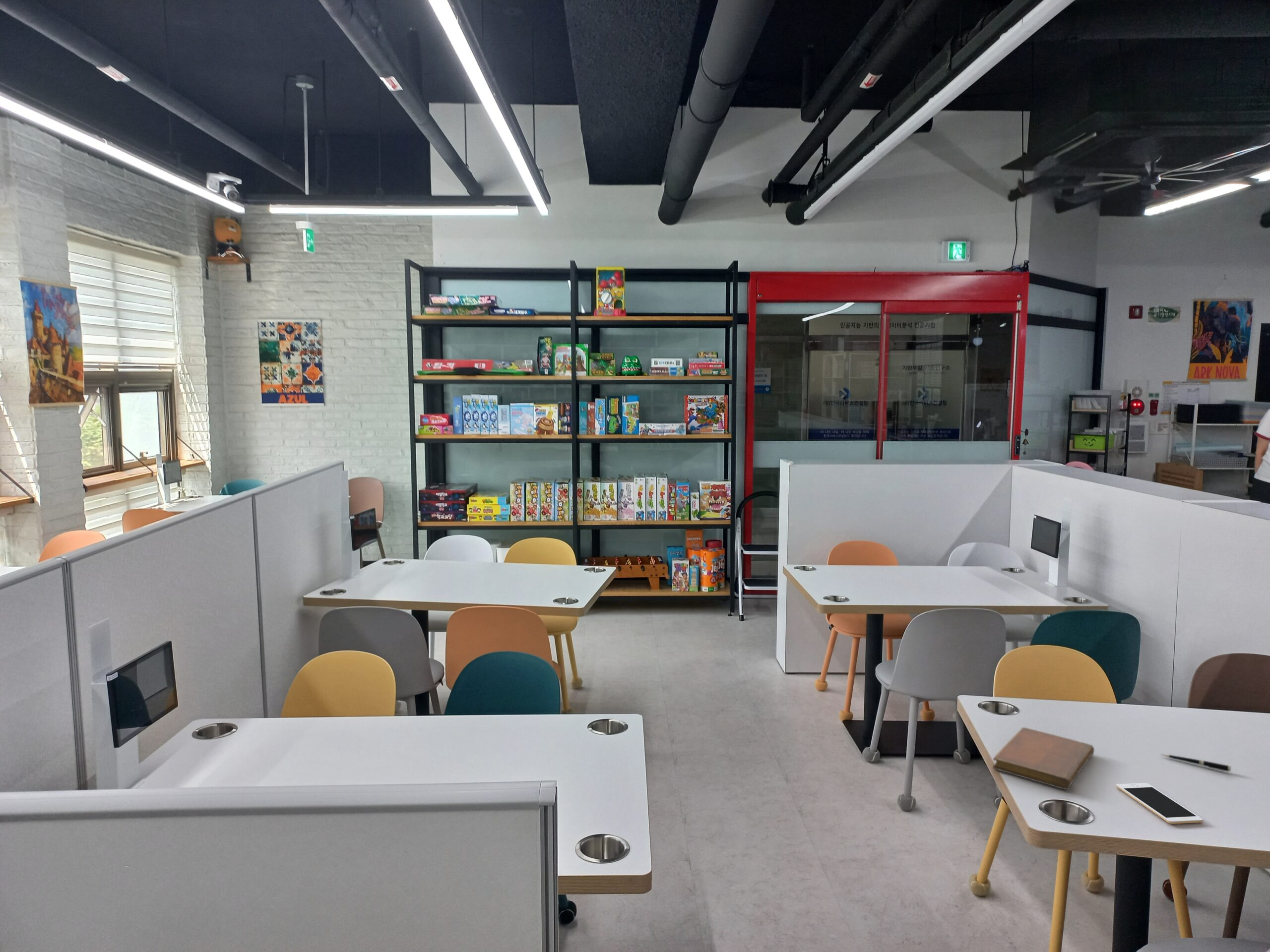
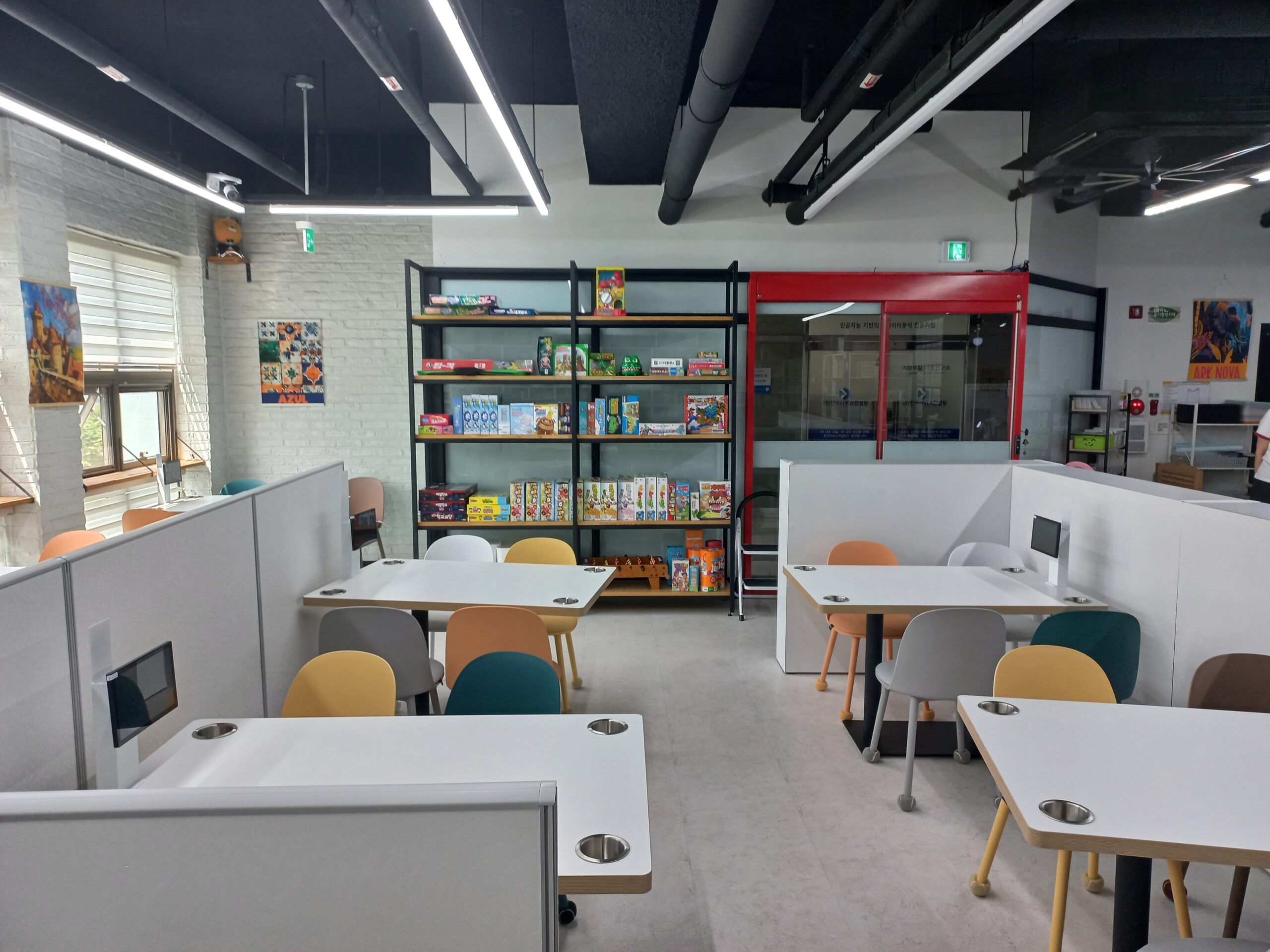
- cell phone [1116,782,1204,824]
- notebook [992,727,1095,790]
- pen [1159,754,1231,772]
